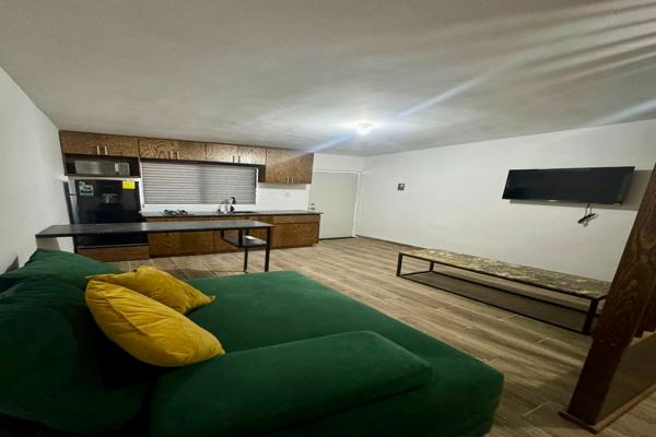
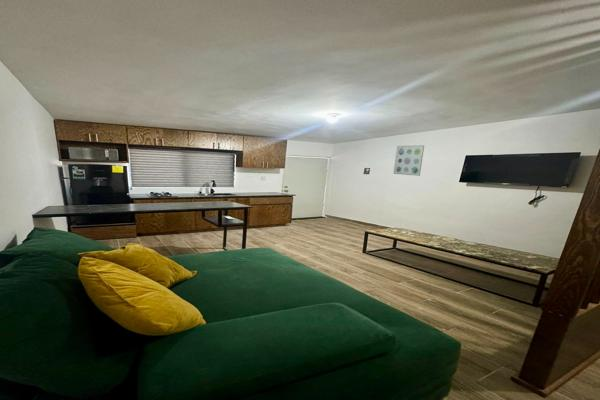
+ wall art [393,144,425,177]
